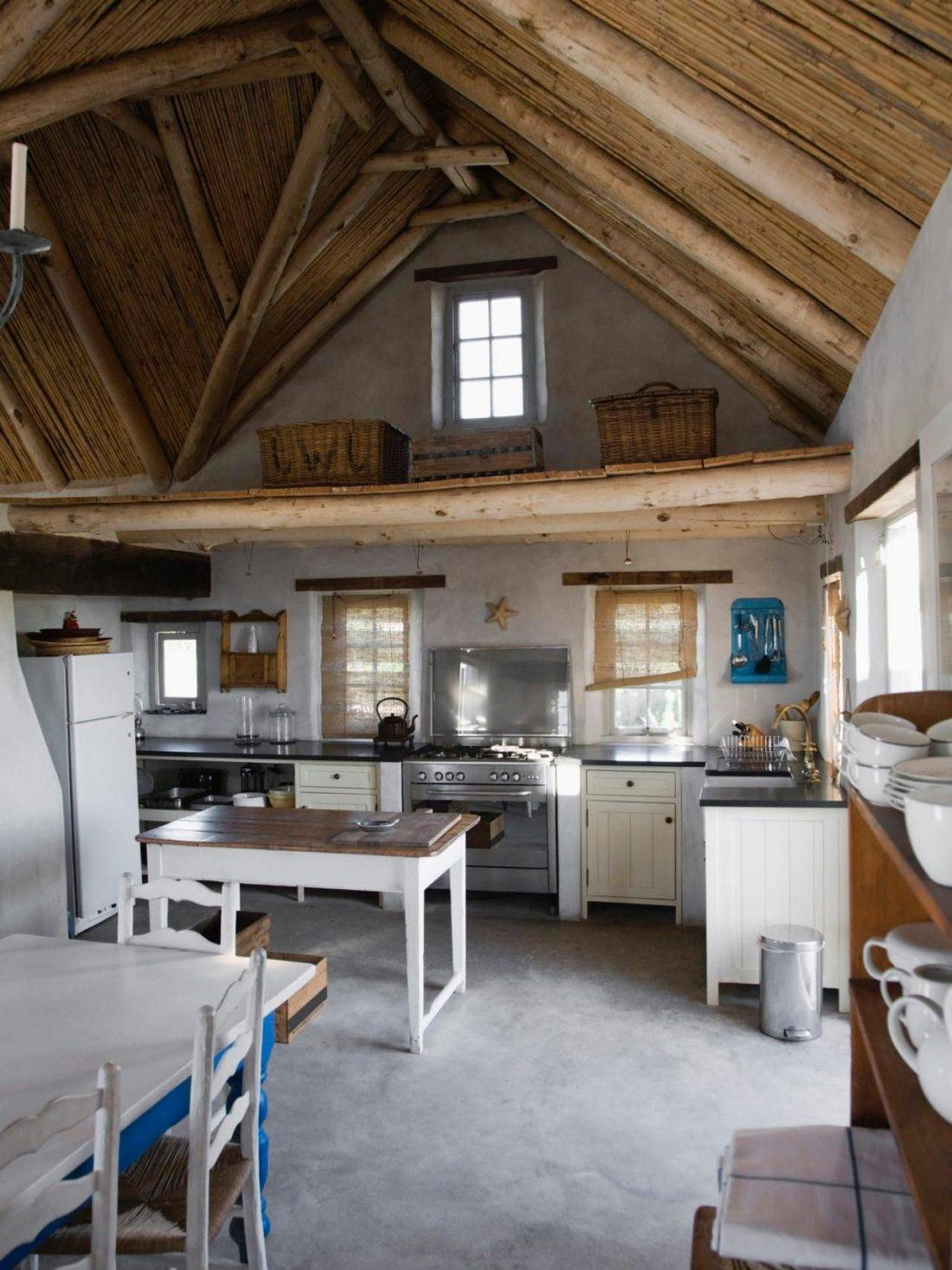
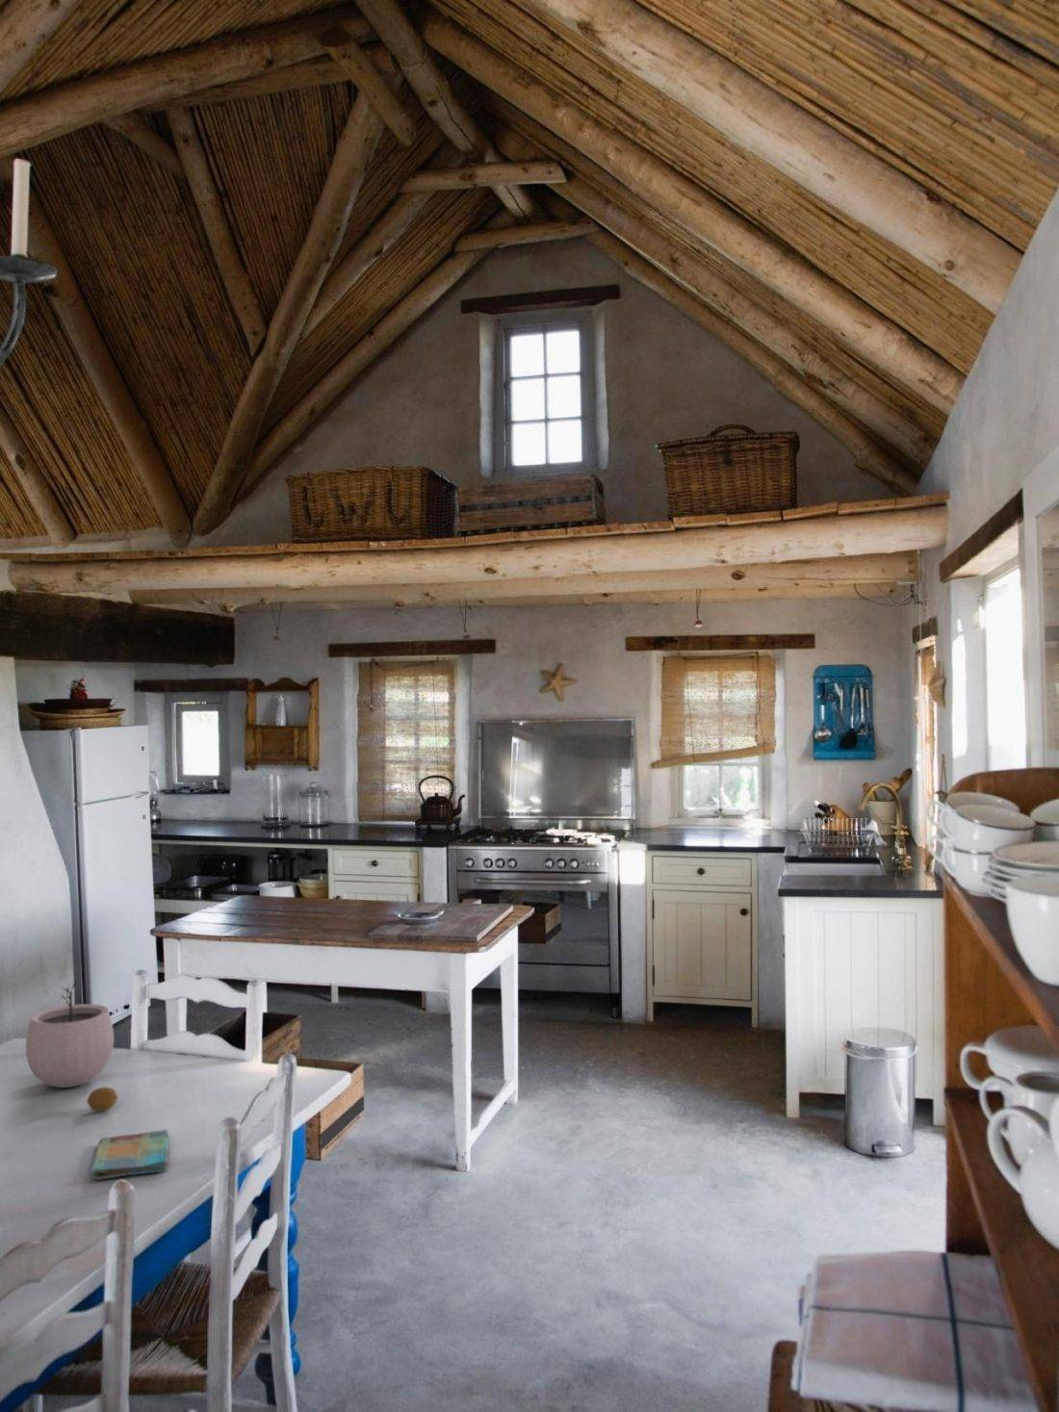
+ plant pot [26,980,115,1088]
+ dish towel [89,1128,168,1181]
+ fruit [86,1086,118,1112]
